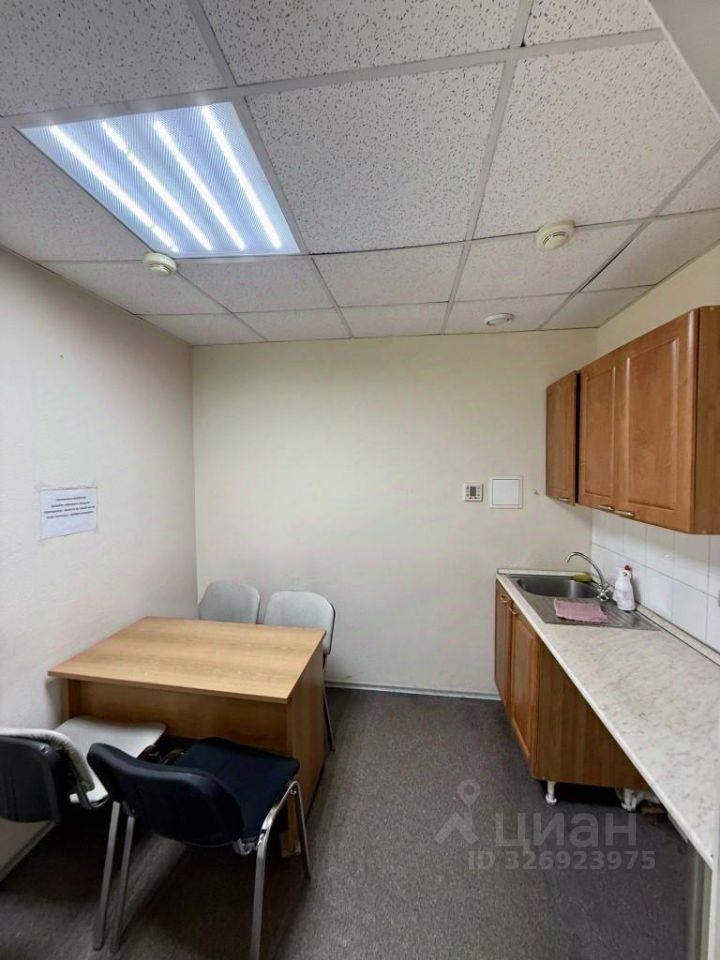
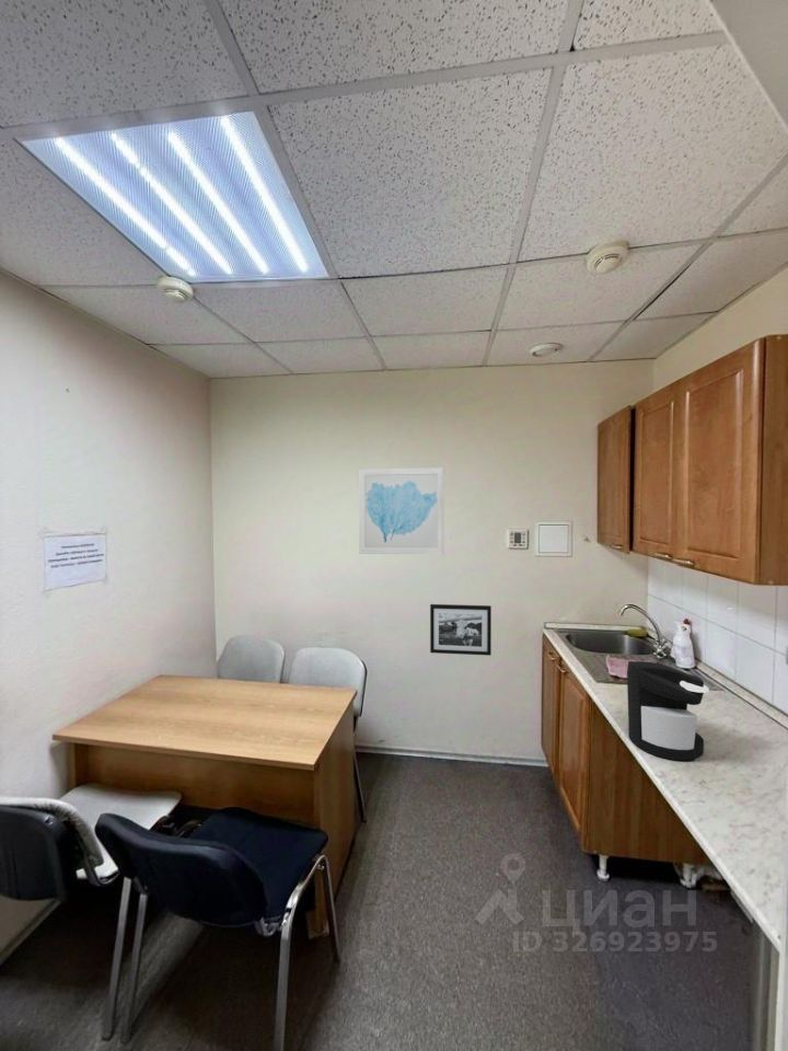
+ picture frame [429,603,493,657]
+ coffee maker [626,660,710,762]
+ wall art [358,466,444,555]
